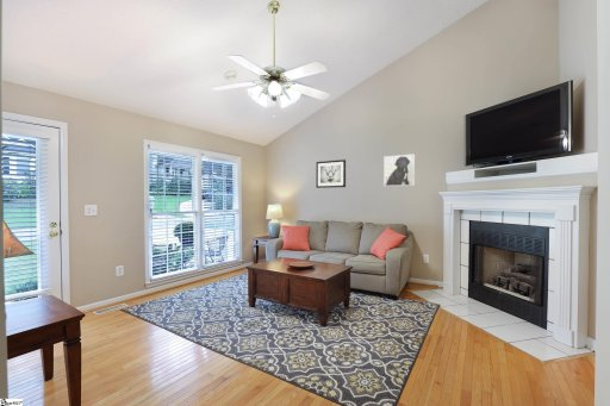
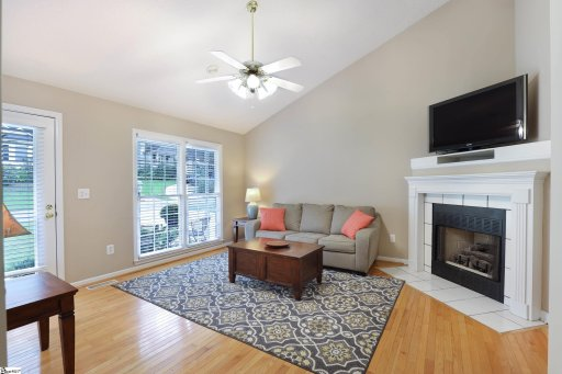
- wall art [315,158,347,189]
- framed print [382,154,416,187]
